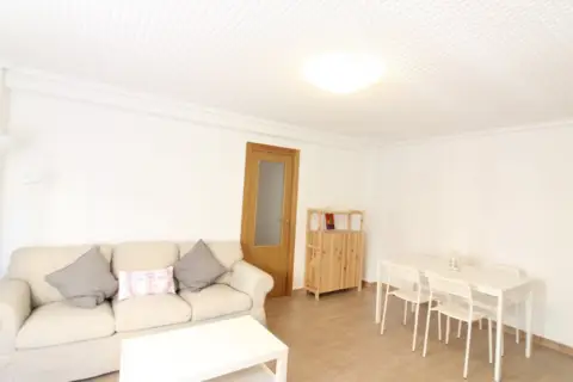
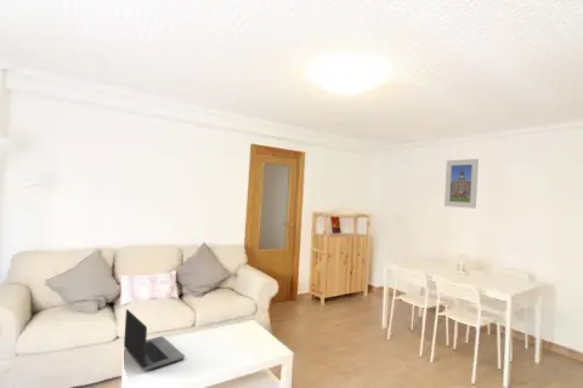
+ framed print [443,158,480,210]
+ laptop computer [123,308,186,372]
